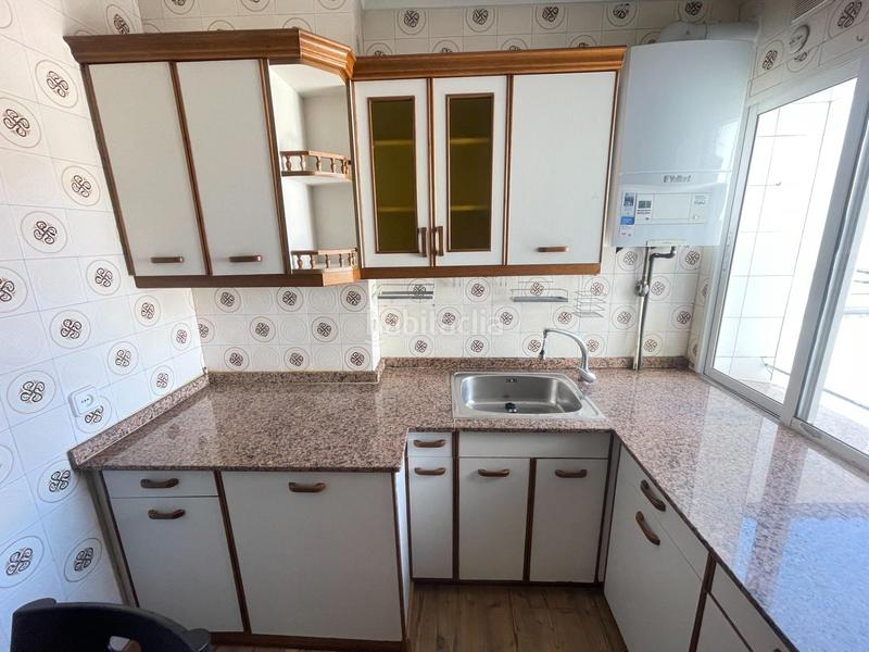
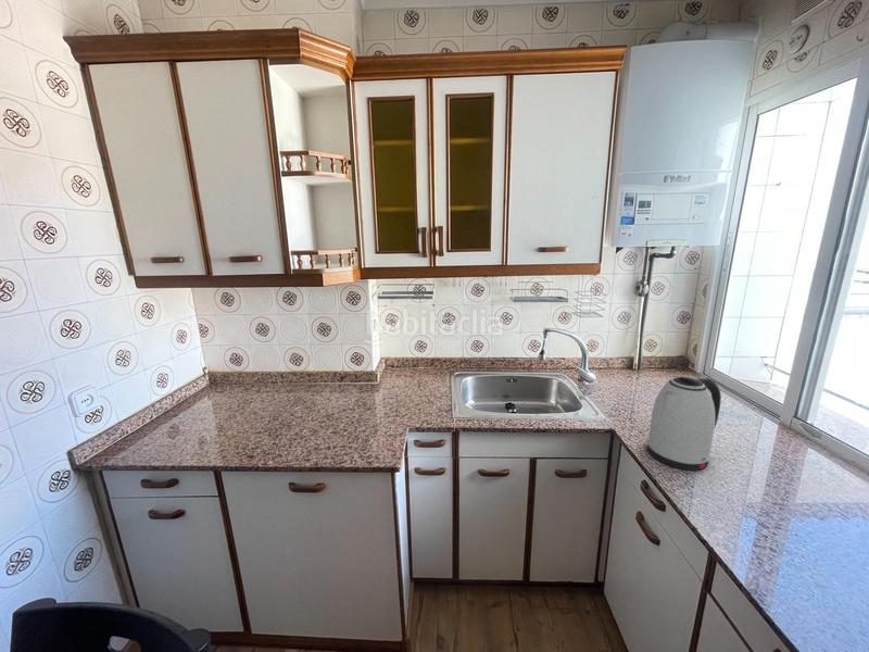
+ kettle [646,376,722,472]
